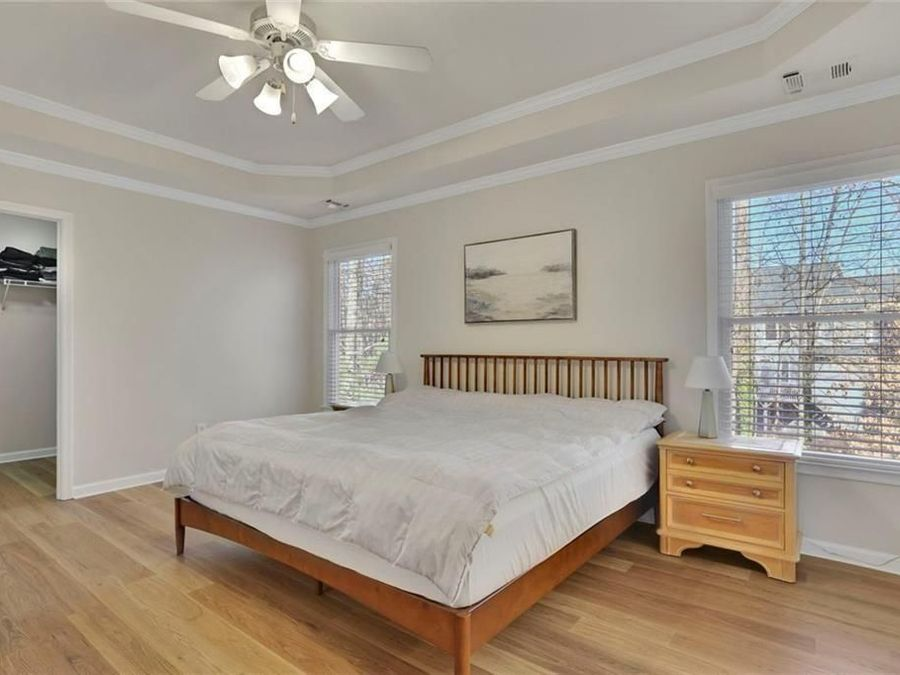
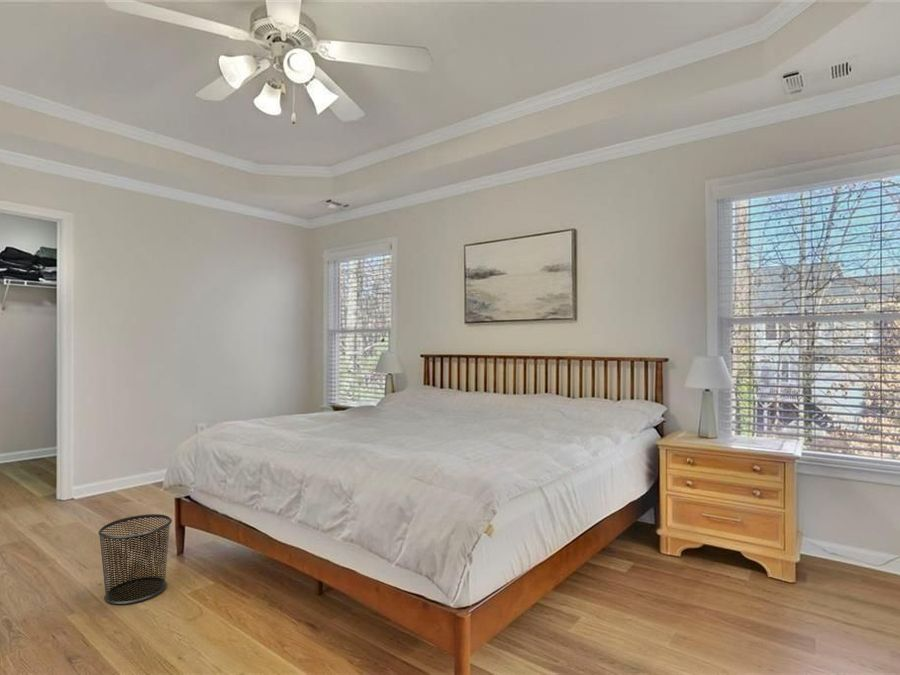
+ waste bin [97,513,173,606]
